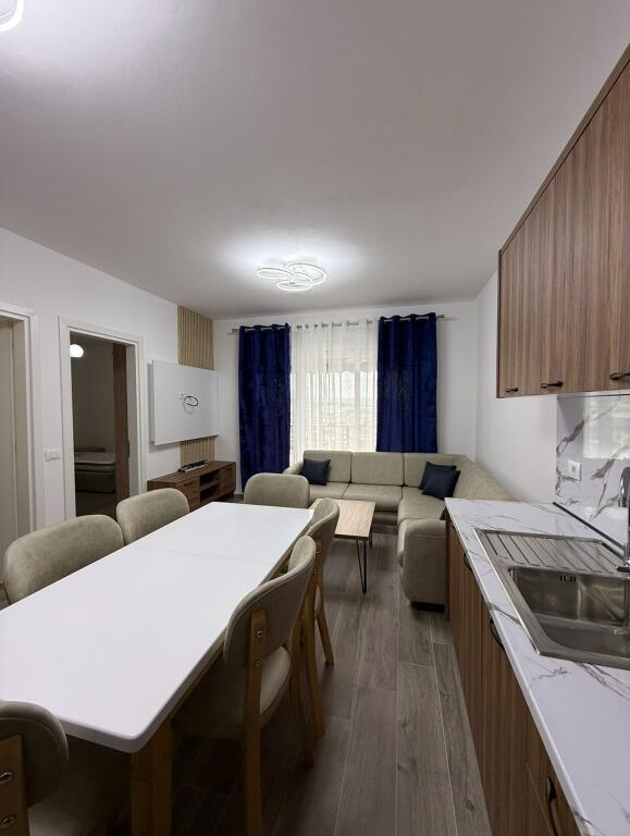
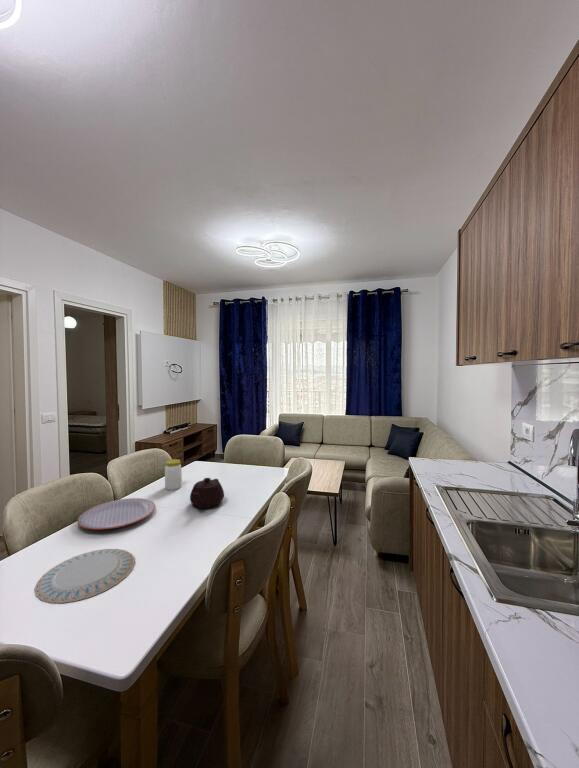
+ plate [76,497,156,531]
+ chinaware [33,548,136,604]
+ teapot [189,477,225,509]
+ jar [164,458,183,491]
